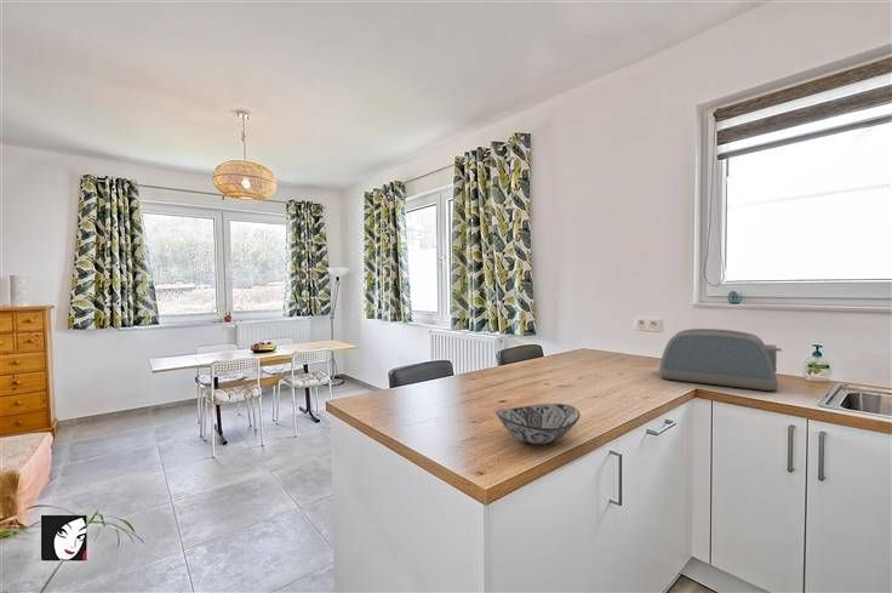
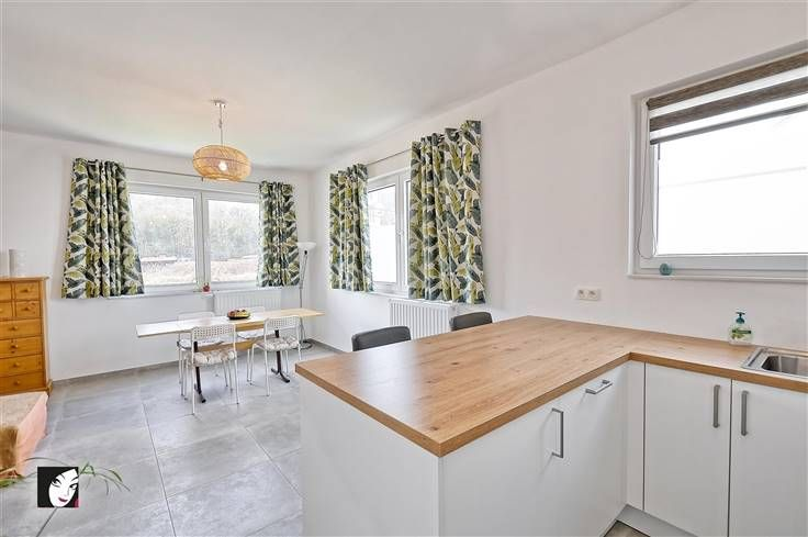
- decorative bowl [494,403,582,445]
- toaster [658,327,783,392]
